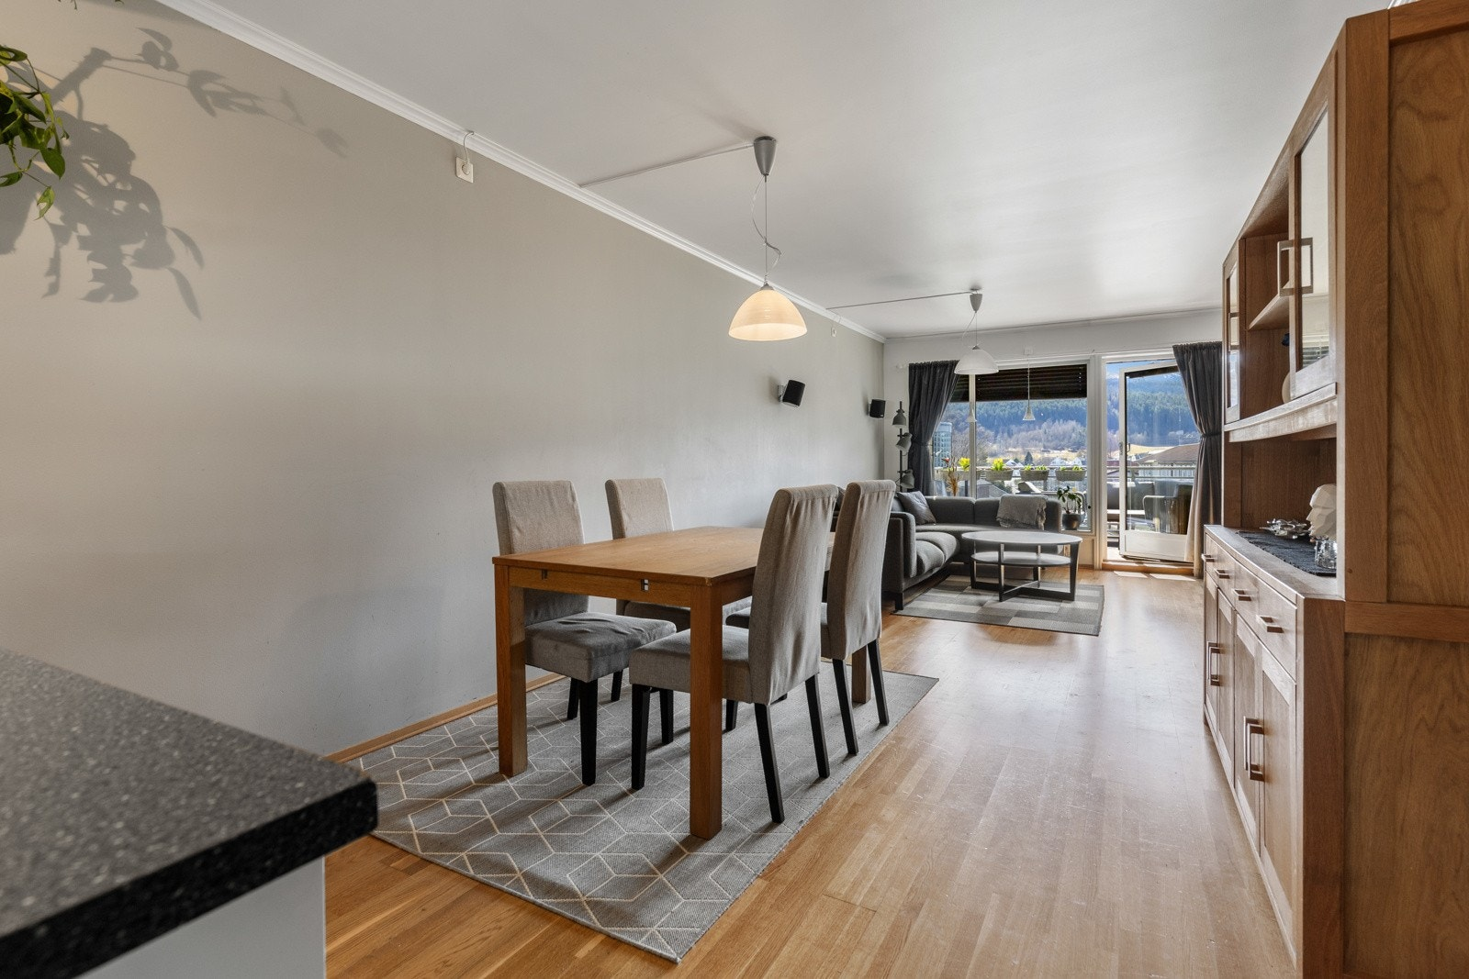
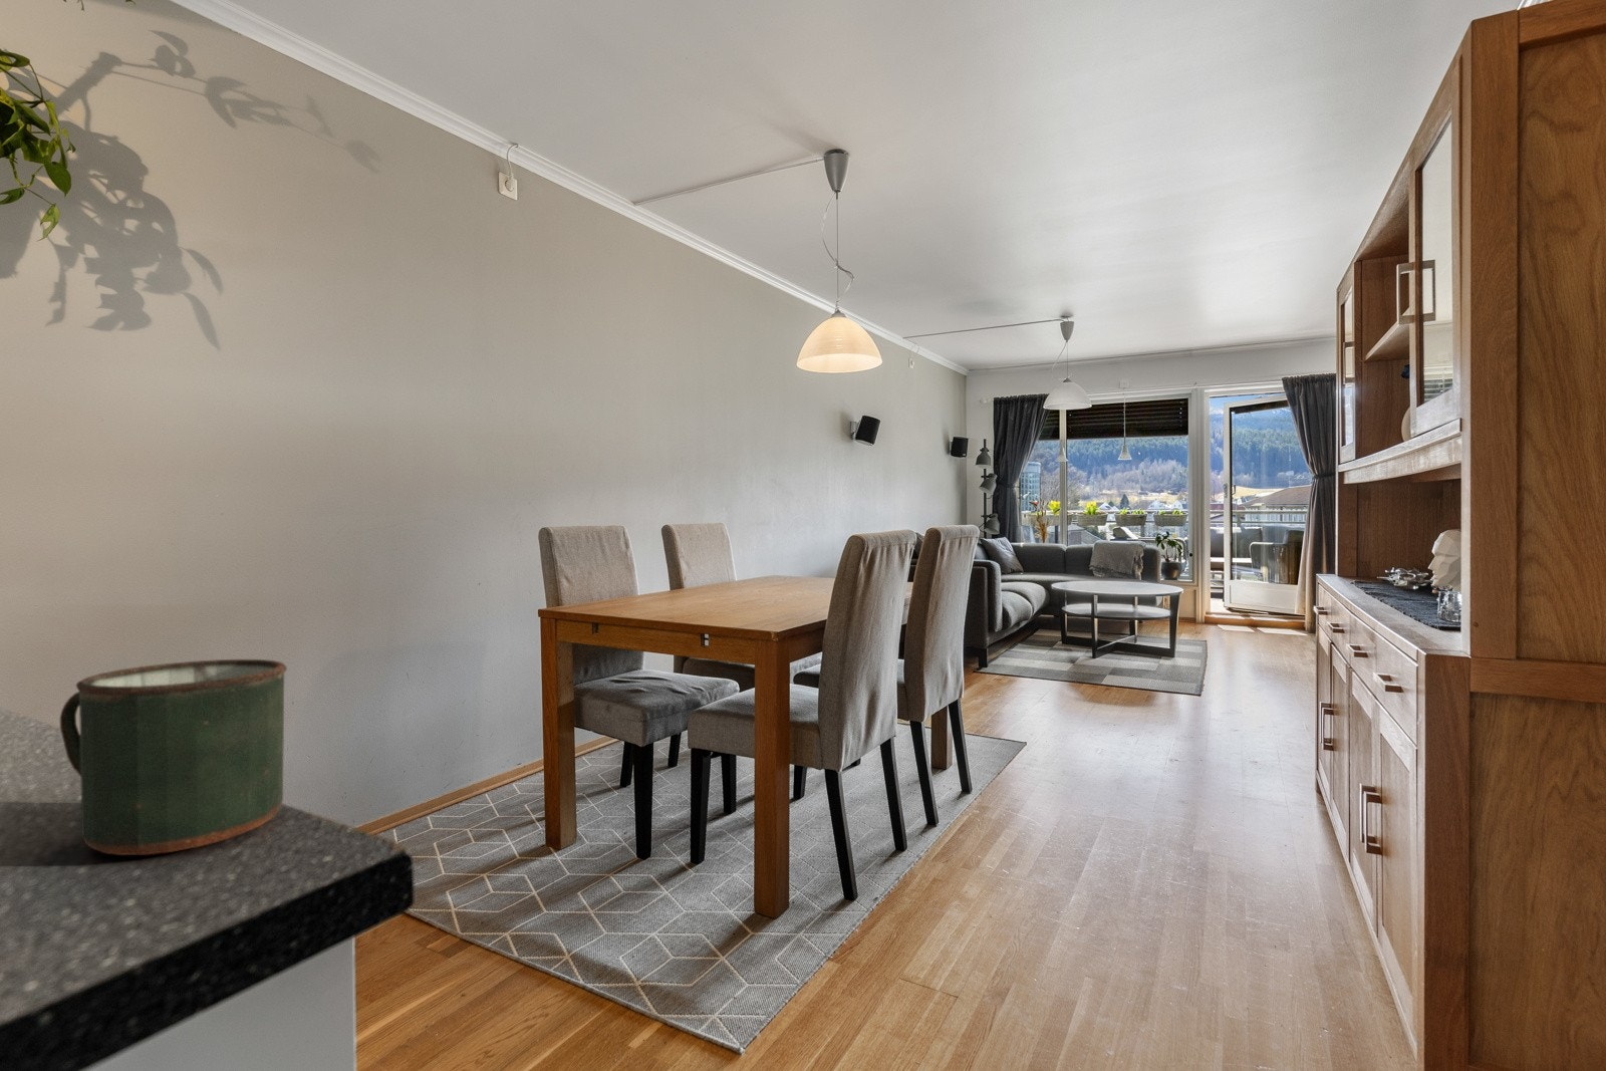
+ mug [60,659,288,856]
